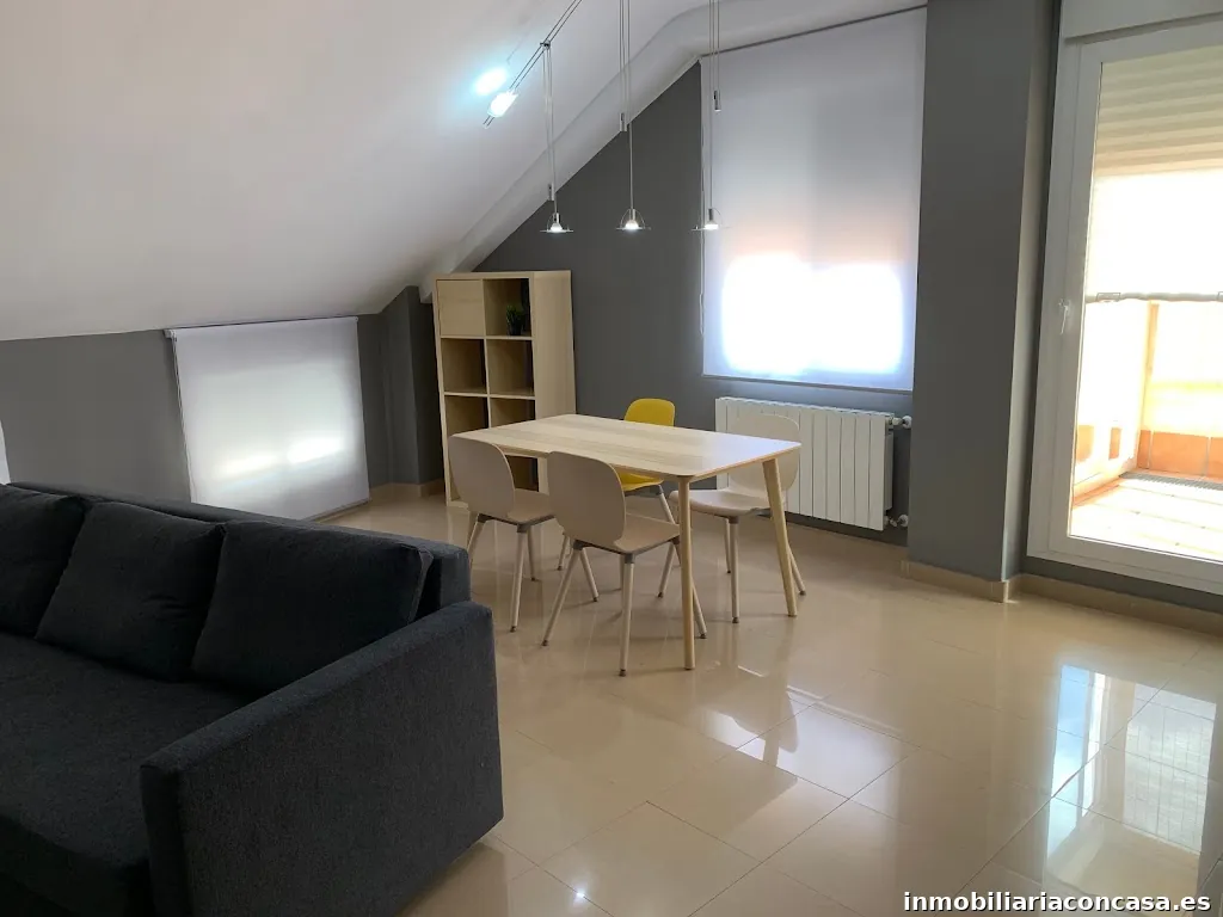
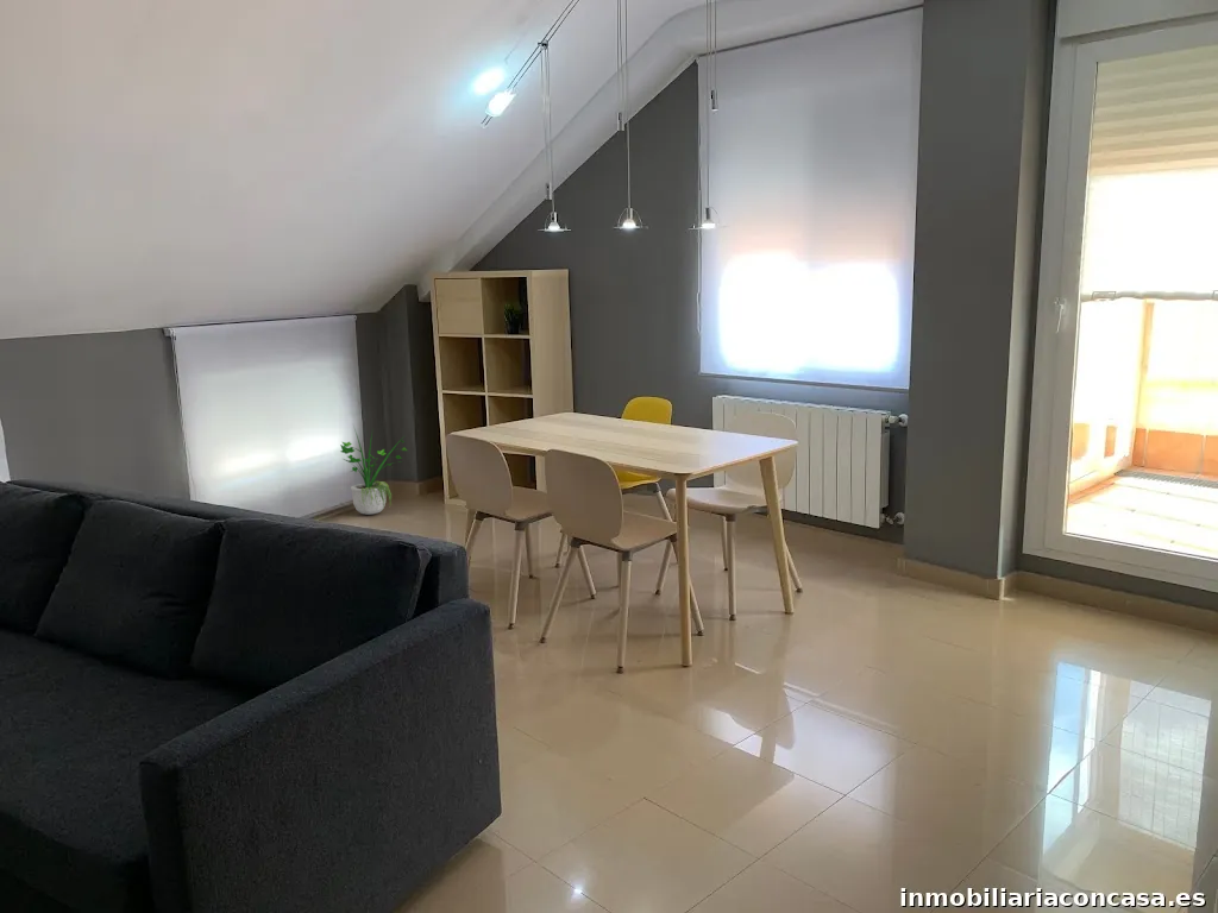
+ potted plant [339,424,408,516]
